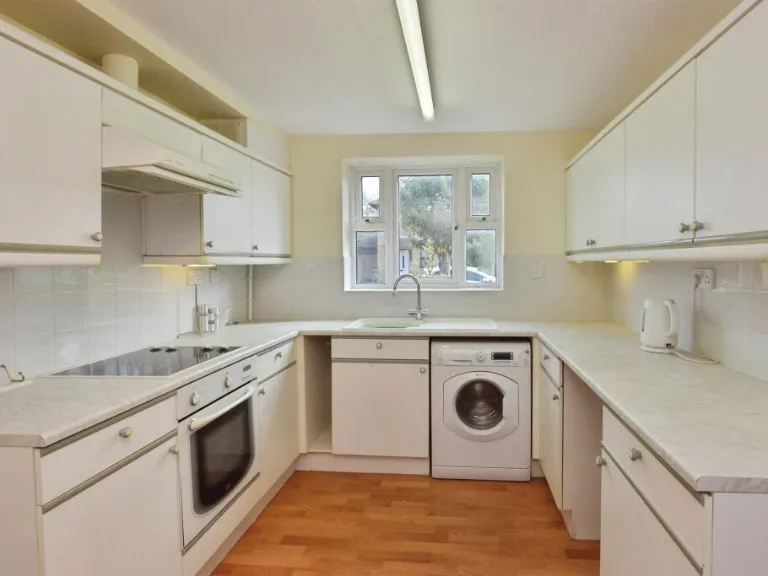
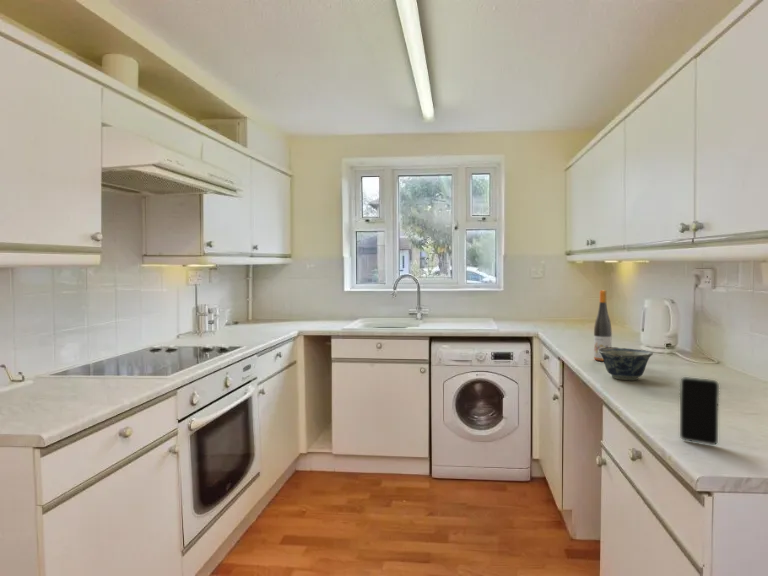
+ bowl [598,346,654,381]
+ smartphone [679,376,720,446]
+ wine bottle [593,289,613,362]
